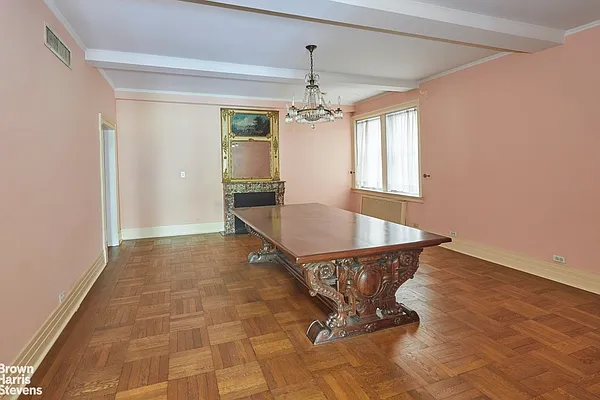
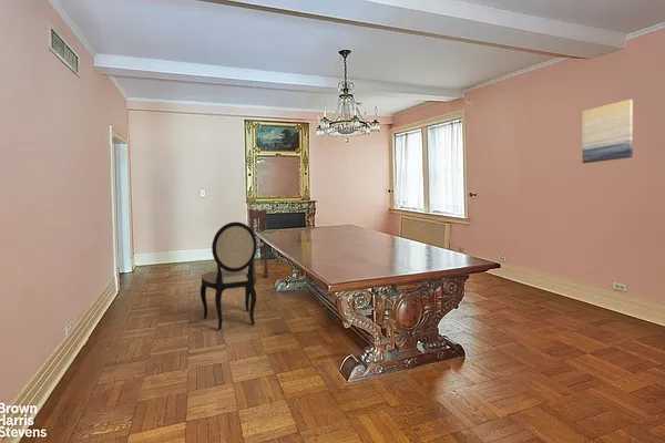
+ dining chair [200,222,258,331]
+ wall art [582,99,634,164]
+ dining chair [224,208,270,284]
